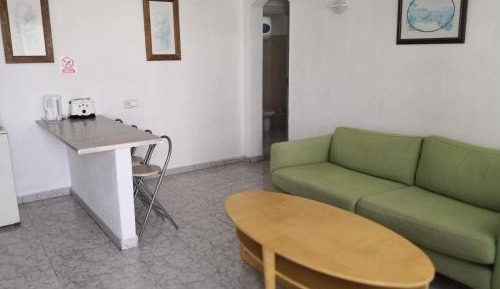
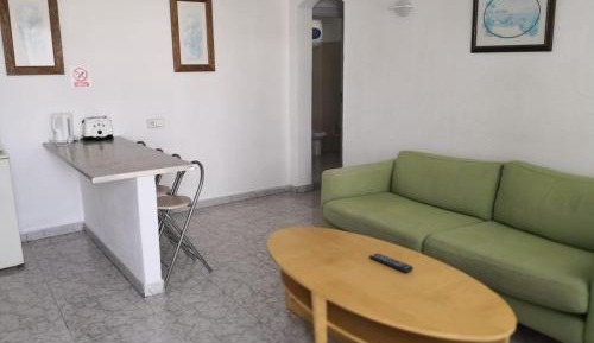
+ remote control [368,252,415,274]
